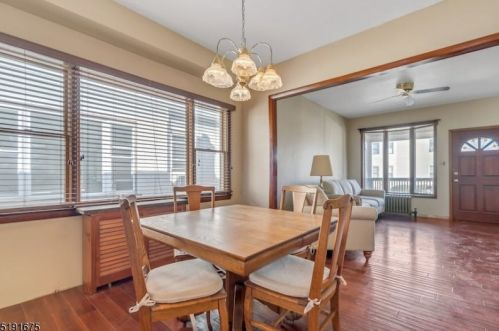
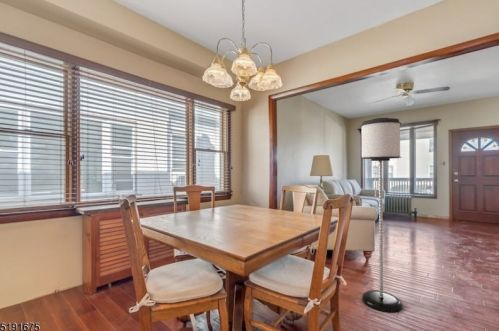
+ floor lamp [359,117,404,314]
